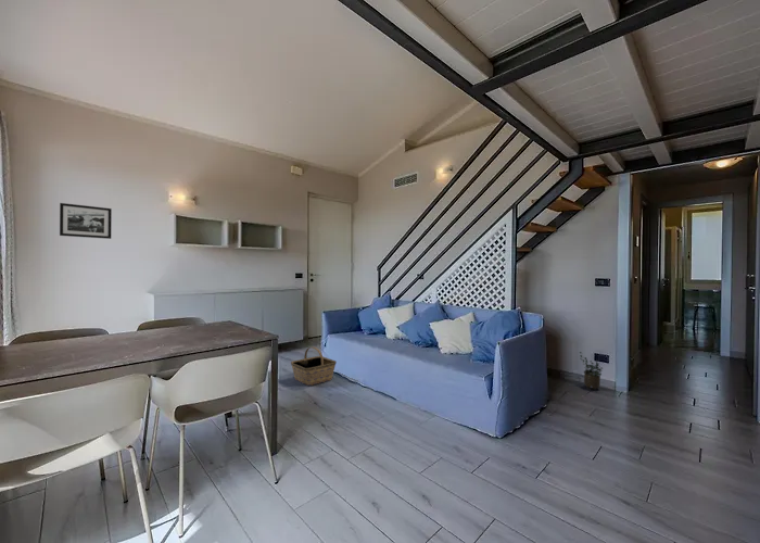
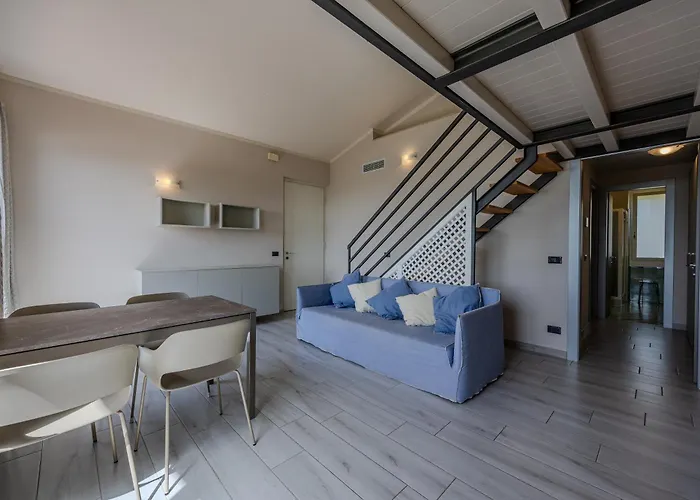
- picture frame [59,202,113,240]
- potted plant [579,351,604,391]
- basket [290,346,338,387]
